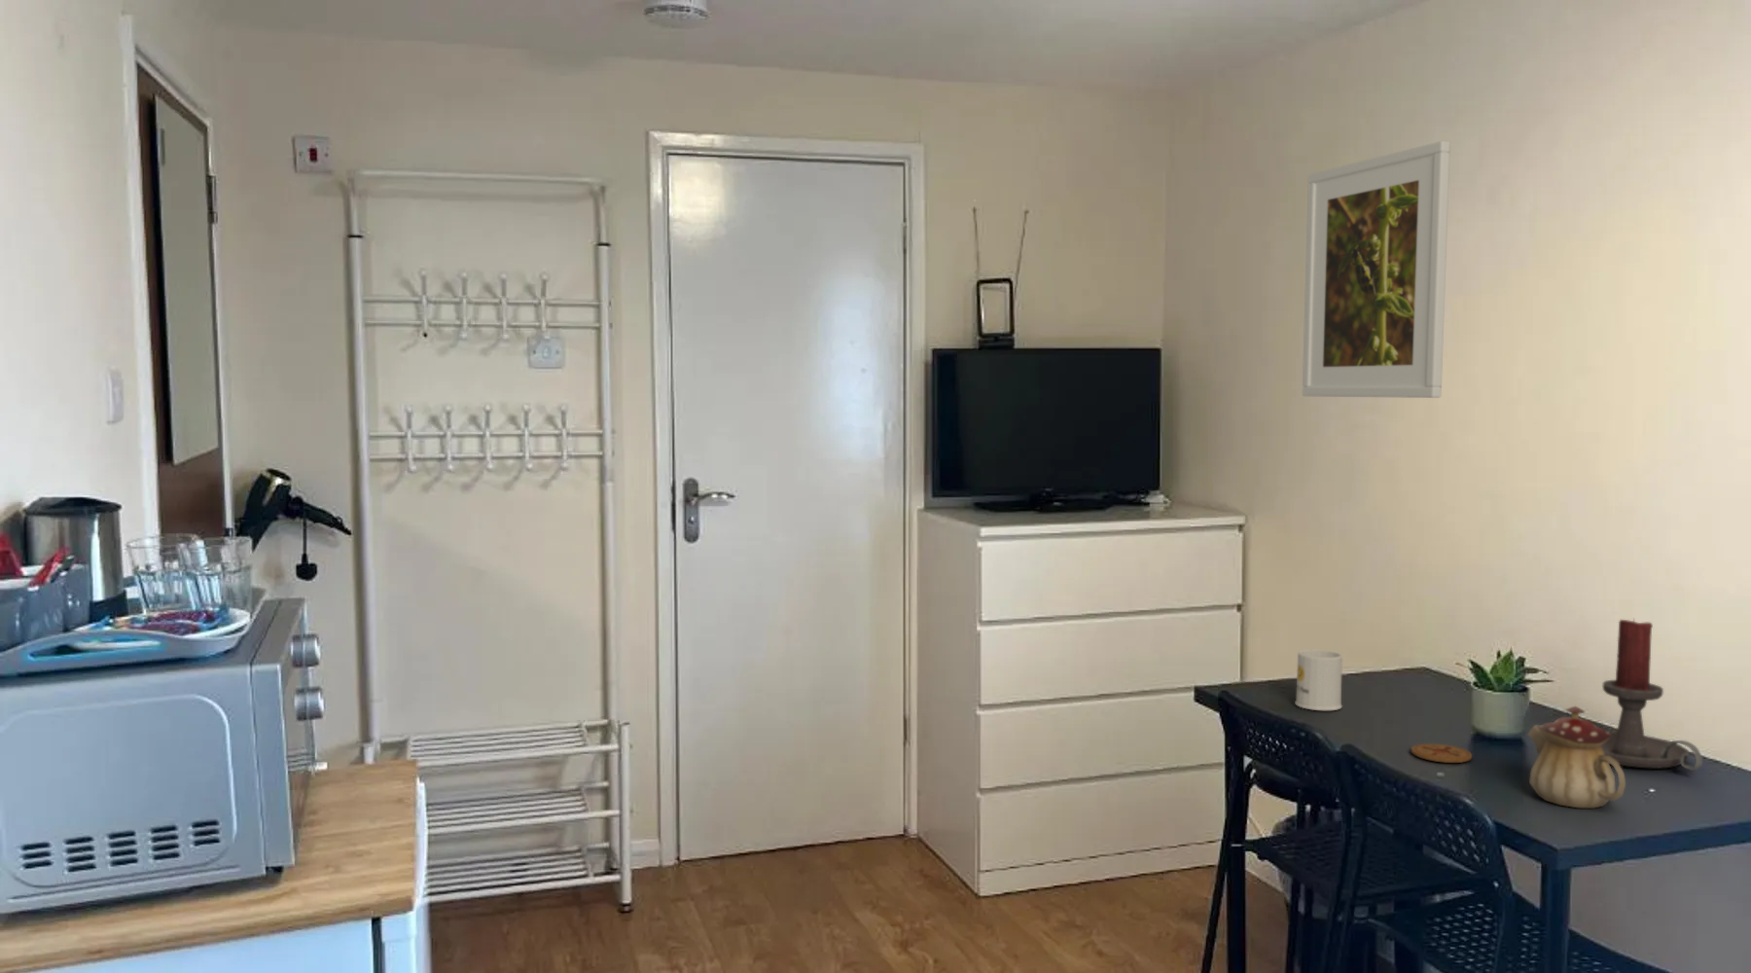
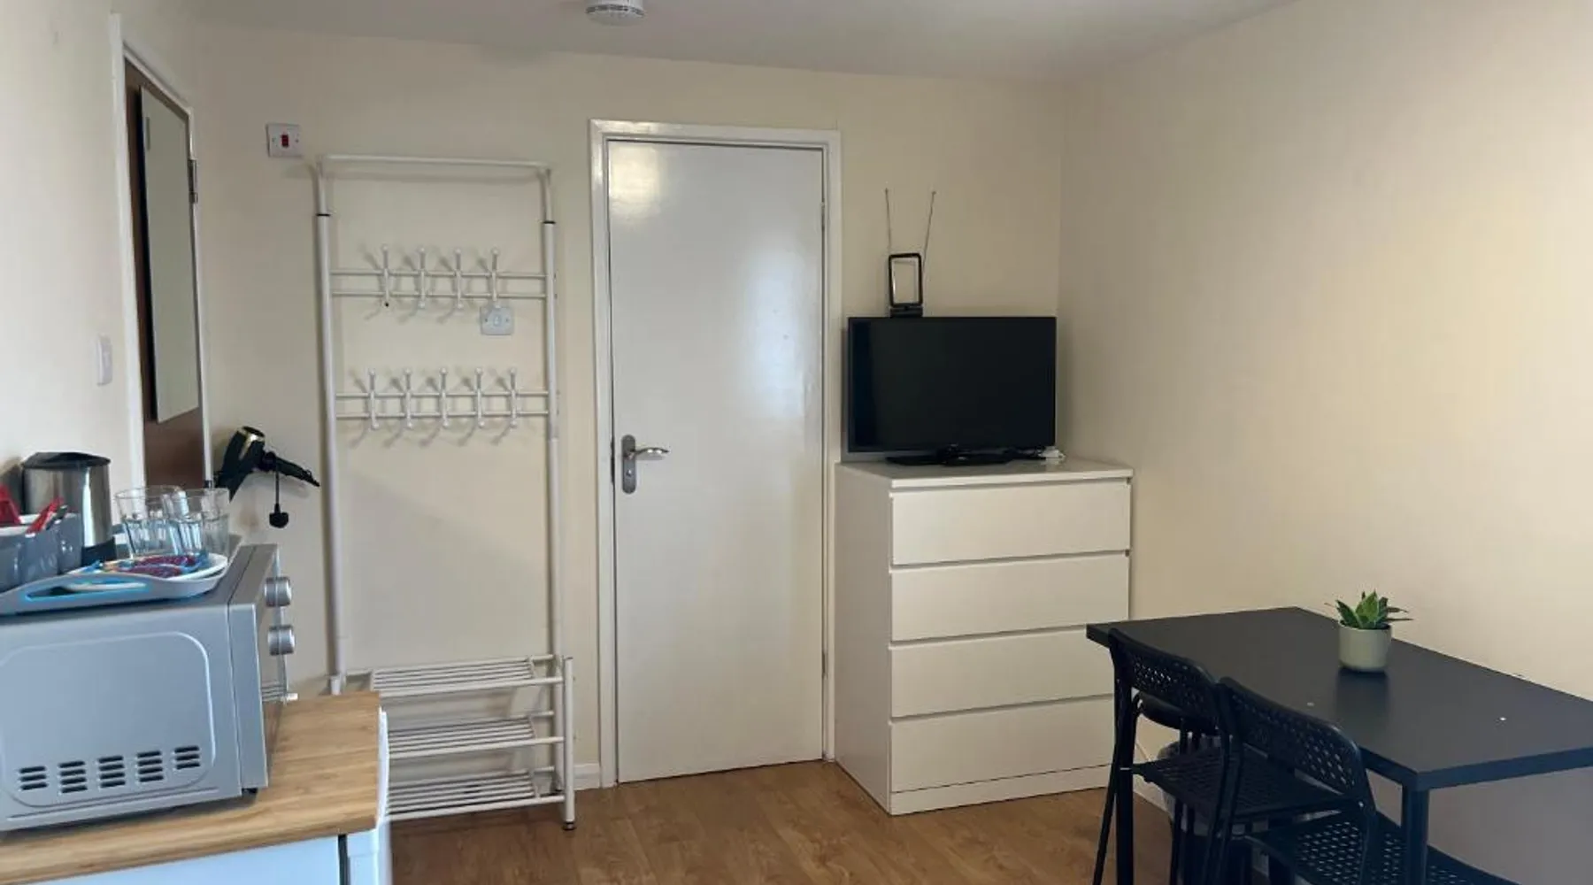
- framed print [1302,140,1452,399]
- coaster [1411,743,1473,763]
- teapot [1527,706,1626,809]
- mug [1293,649,1344,712]
- candle holder [1601,618,1703,772]
